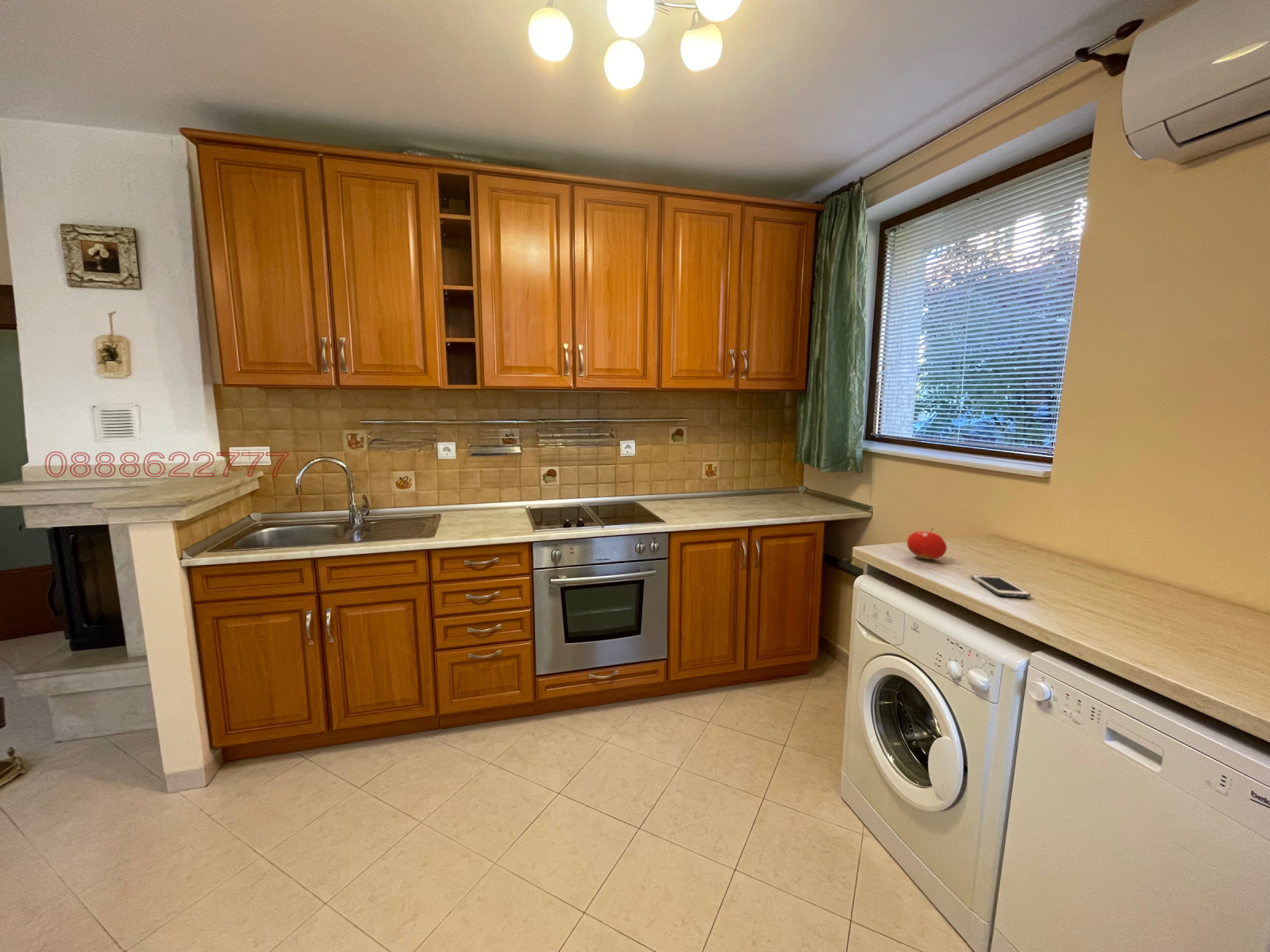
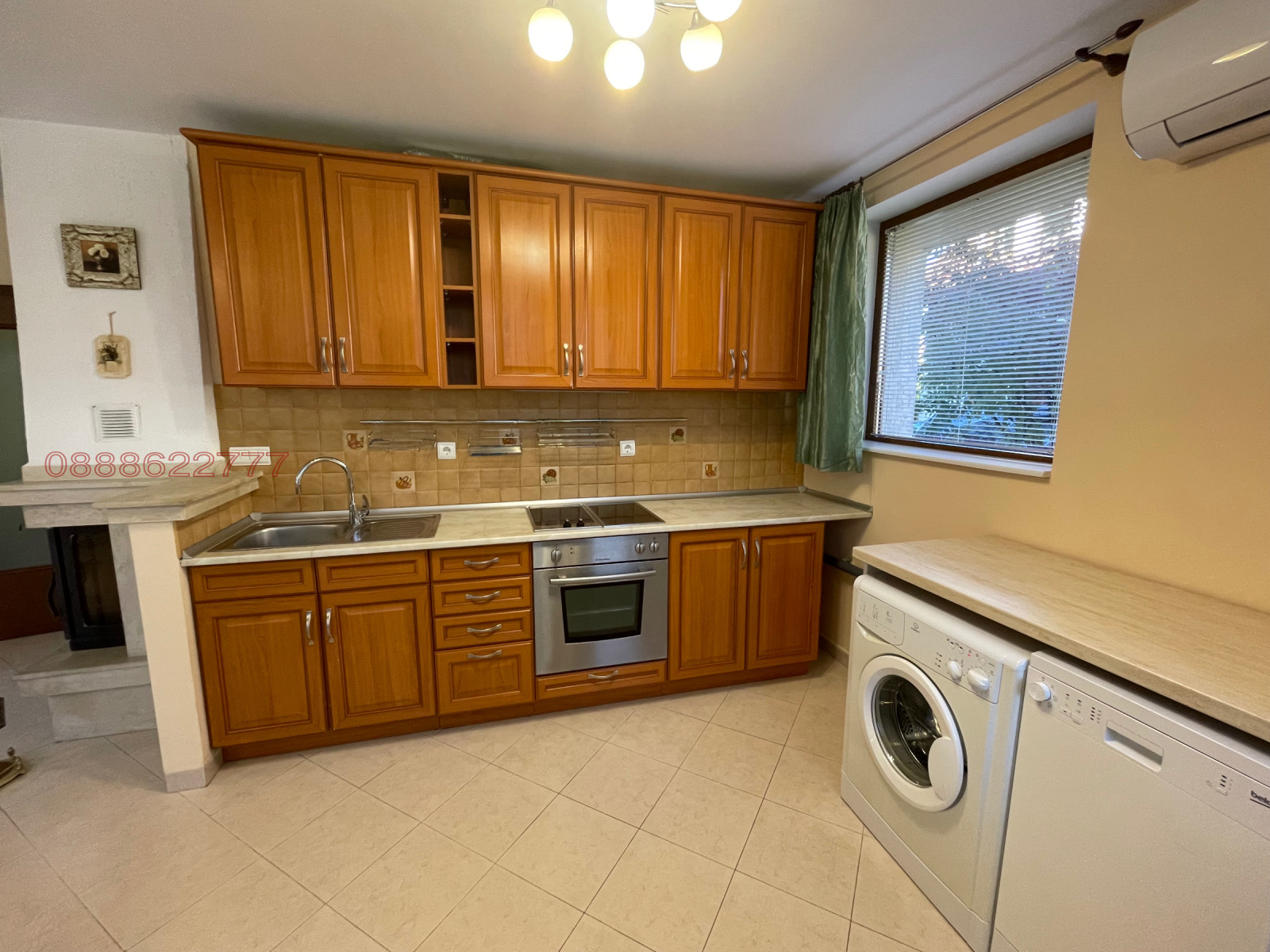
- cell phone [971,574,1031,598]
- fruit [906,527,948,560]
